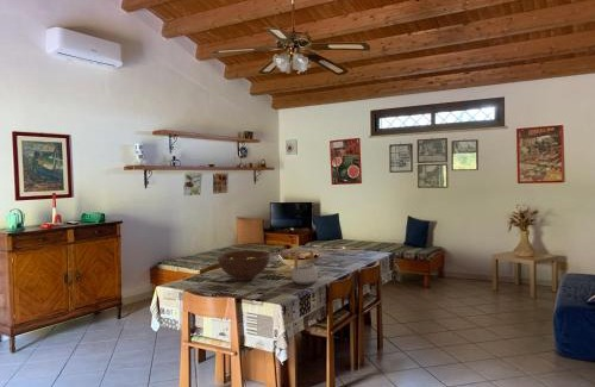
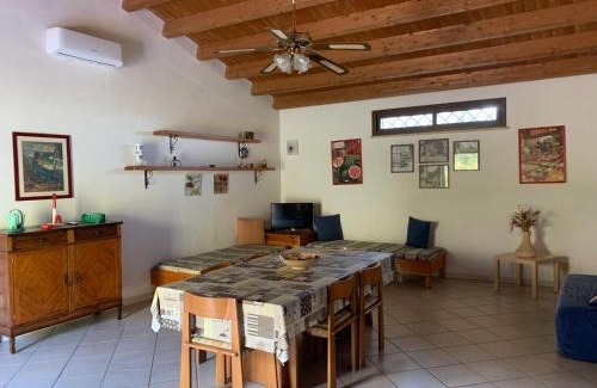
- fruit bowl [217,250,271,282]
- teapot [290,250,319,286]
